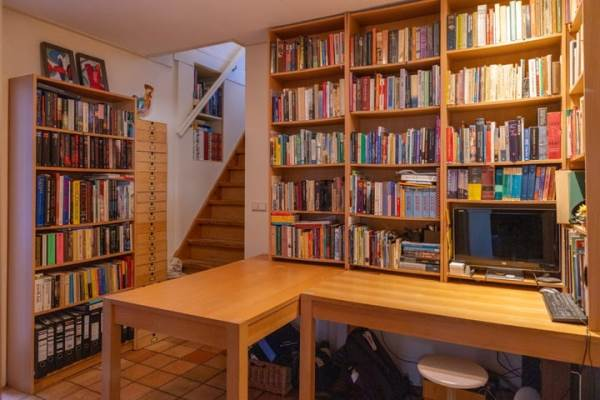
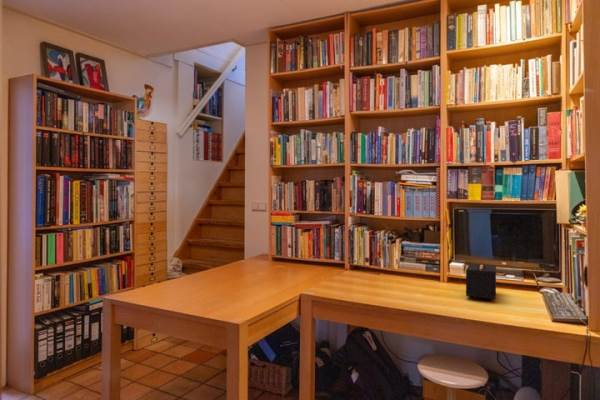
+ speaker [465,263,497,301]
